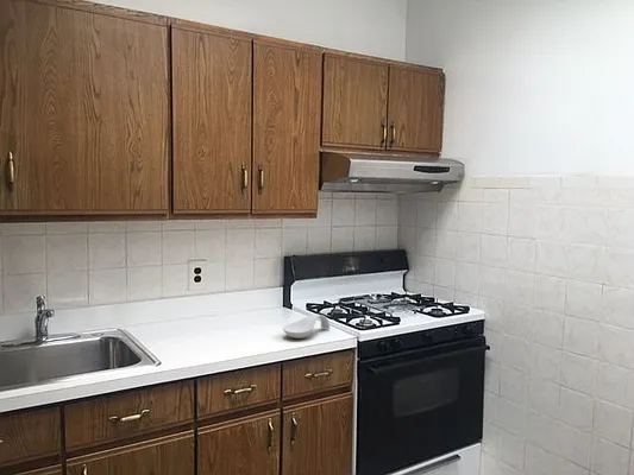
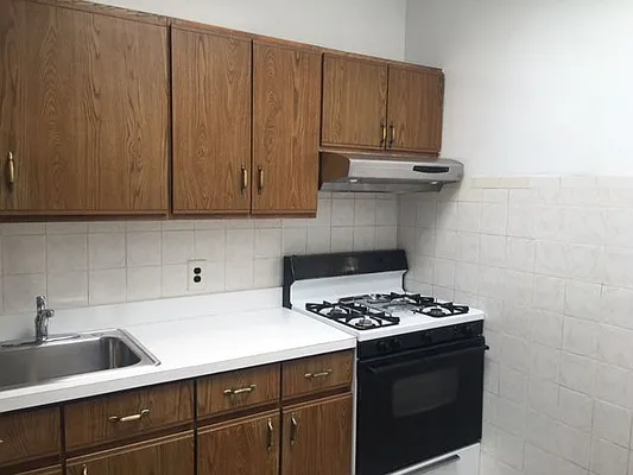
- spoon rest [282,312,331,340]
